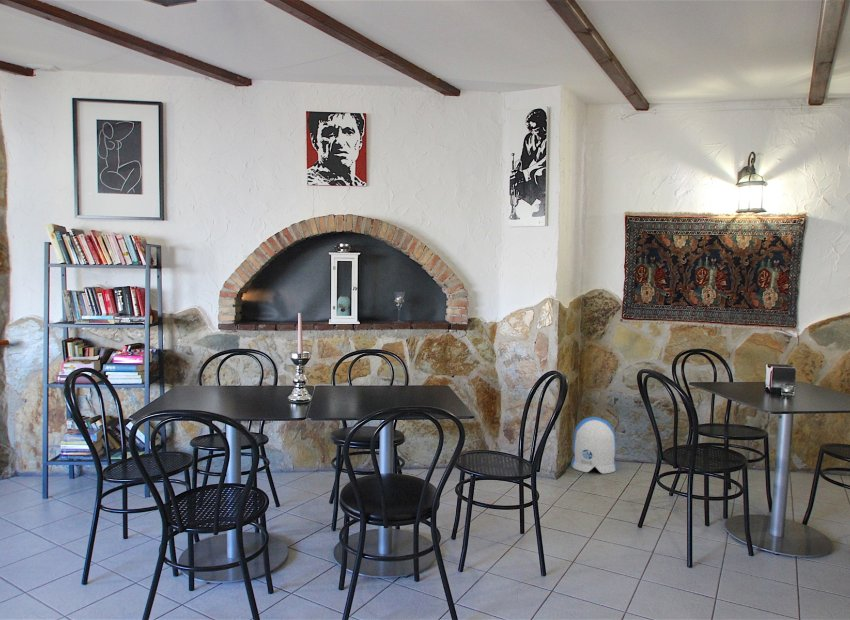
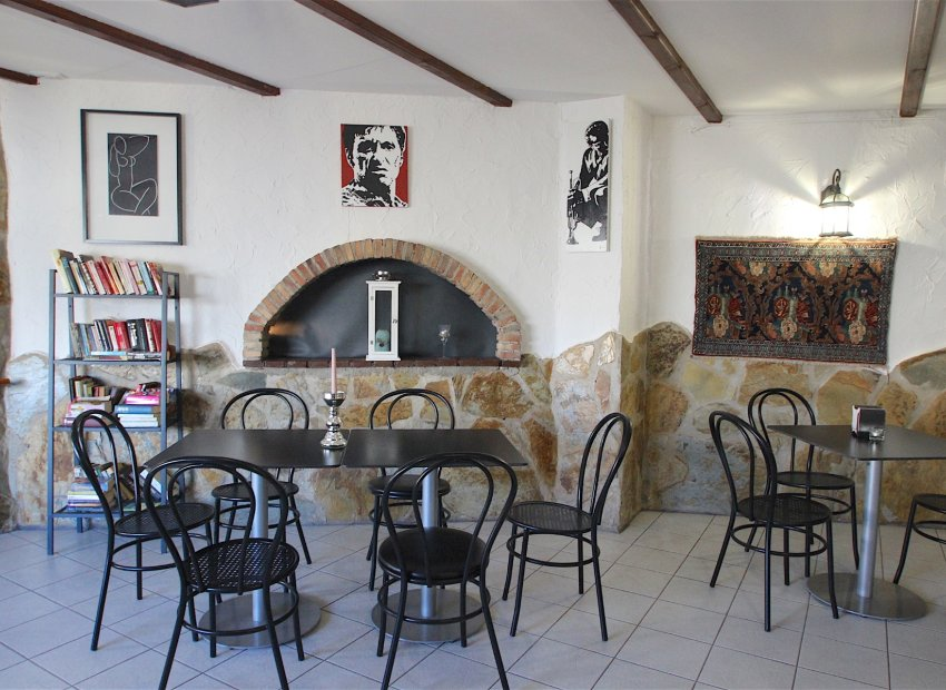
- sun visor [570,416,618,475]
